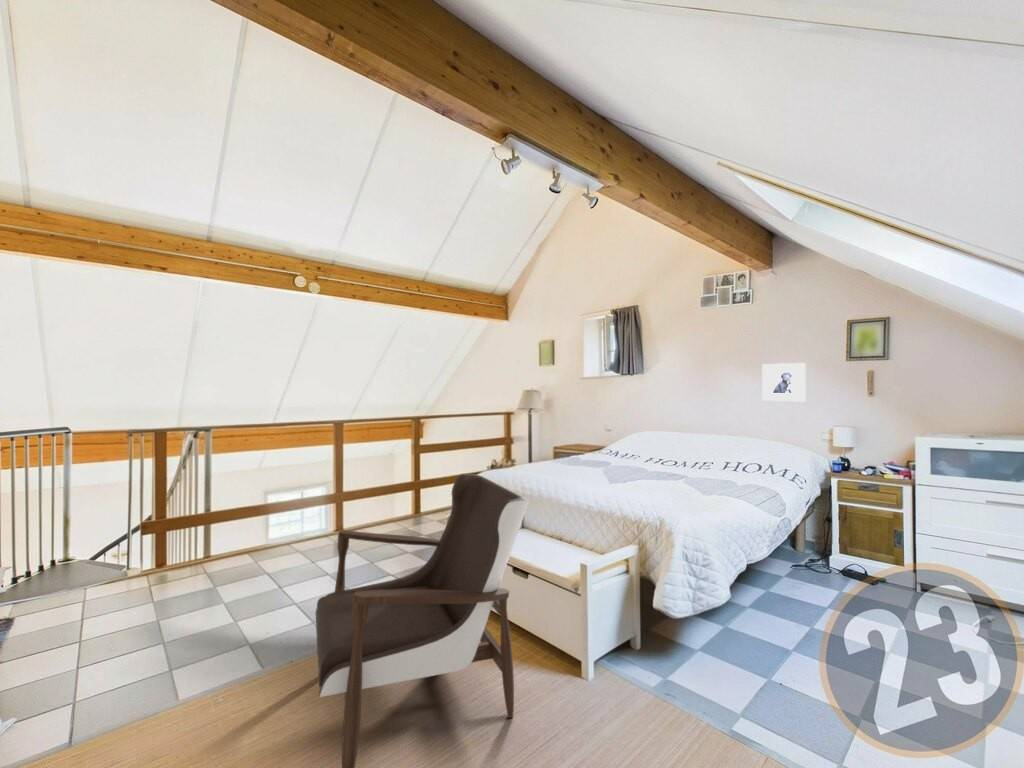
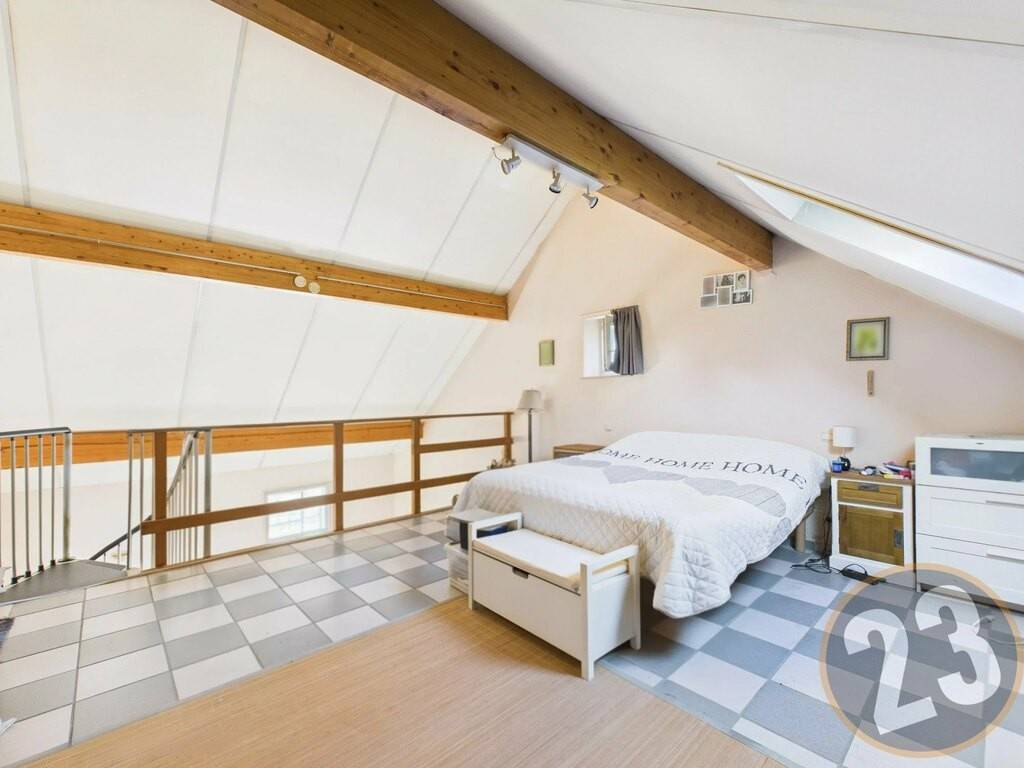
- armchair [315,473,530,768]
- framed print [762,362,806,402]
